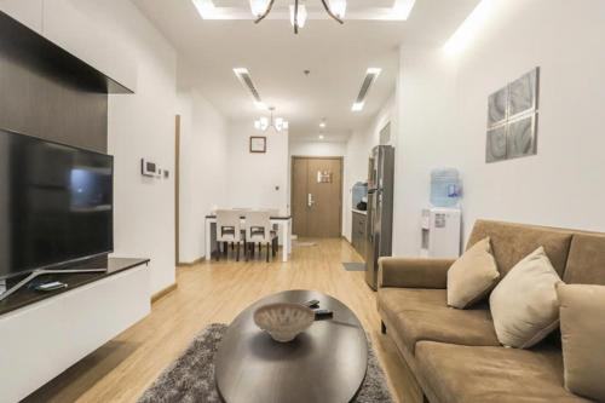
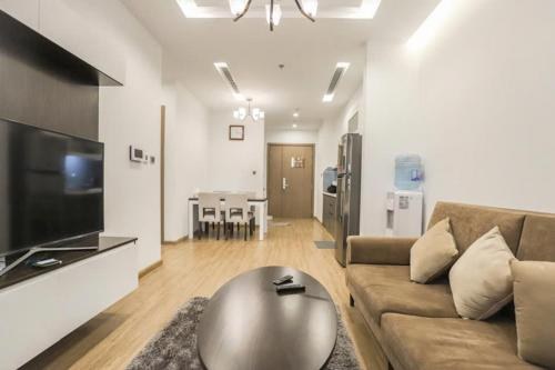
- decorative bowl [252,301,316,344]
- wall art [484,65,541,165]
